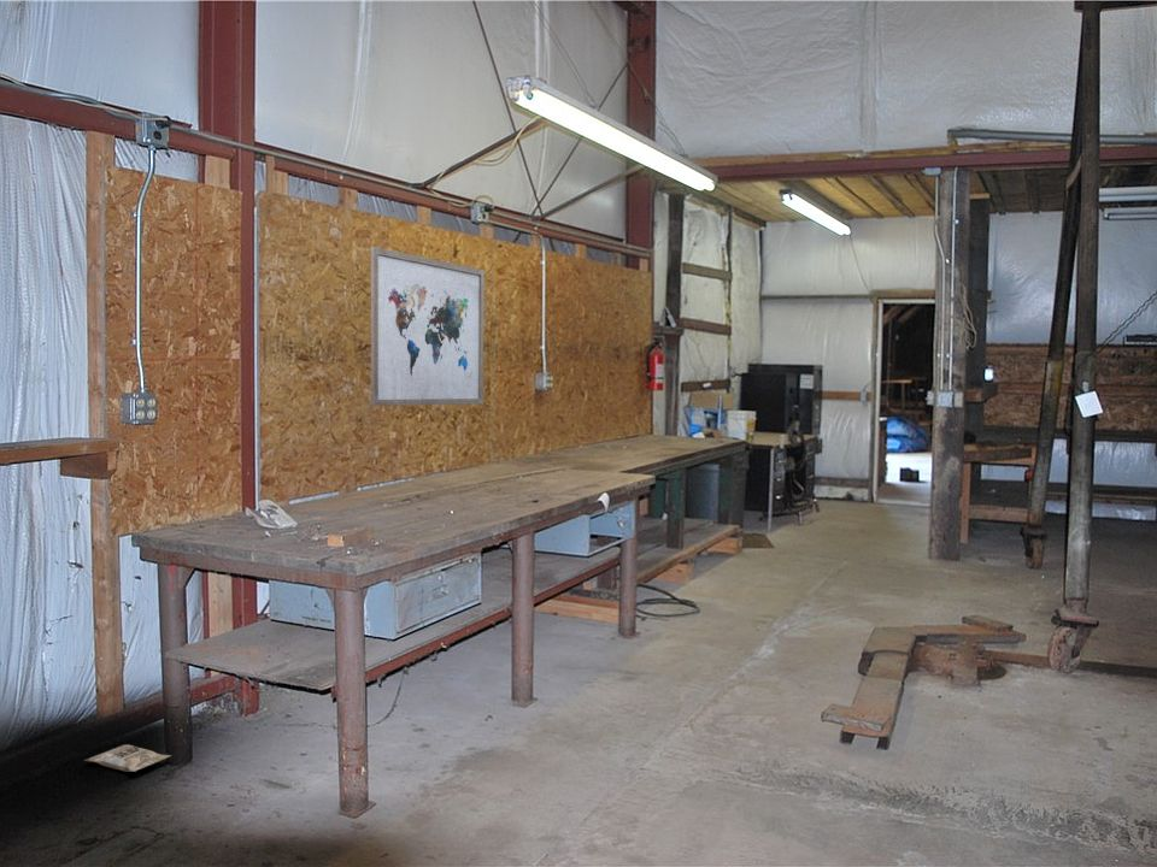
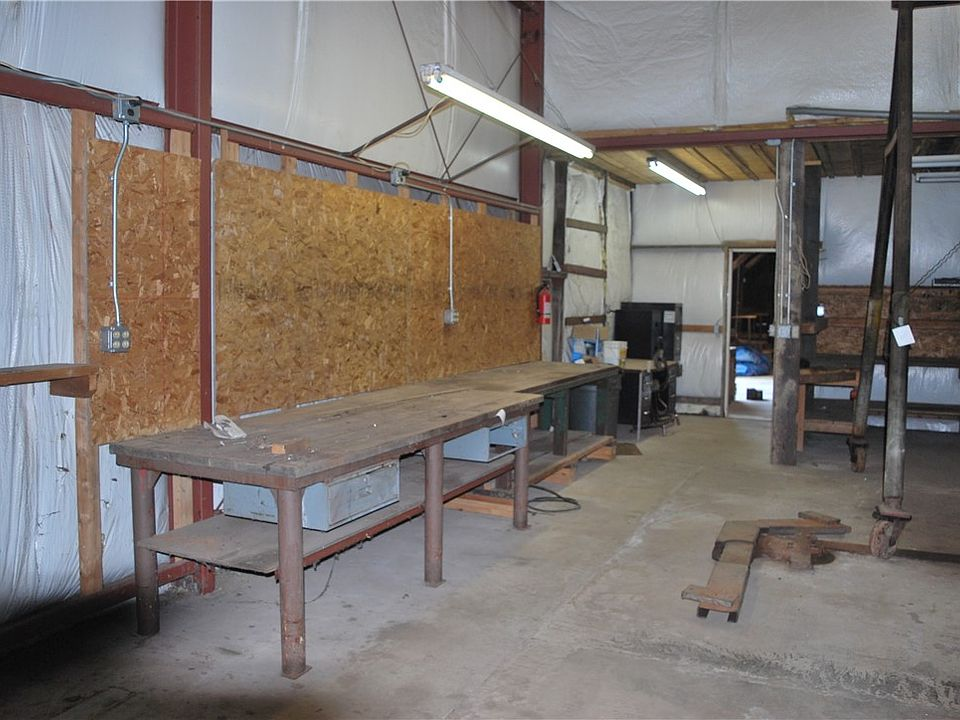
- bag [83,744,172,773]
- wall art [370,246,486,407]
